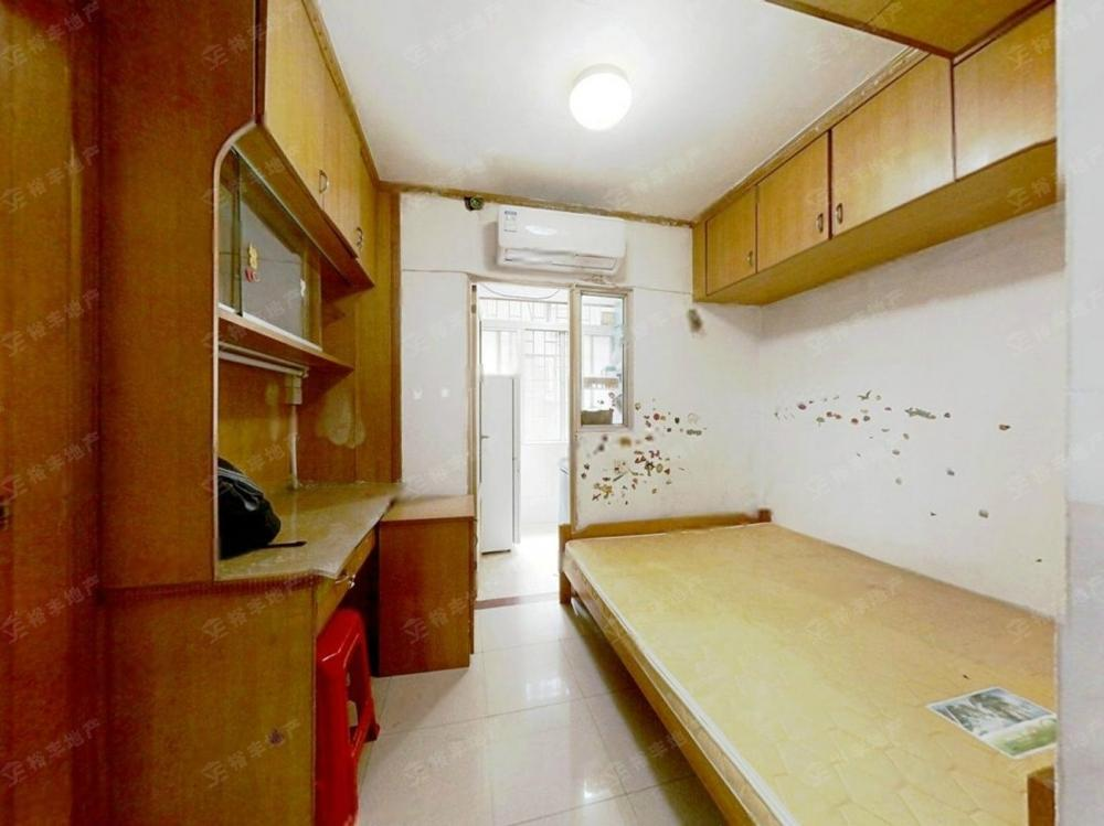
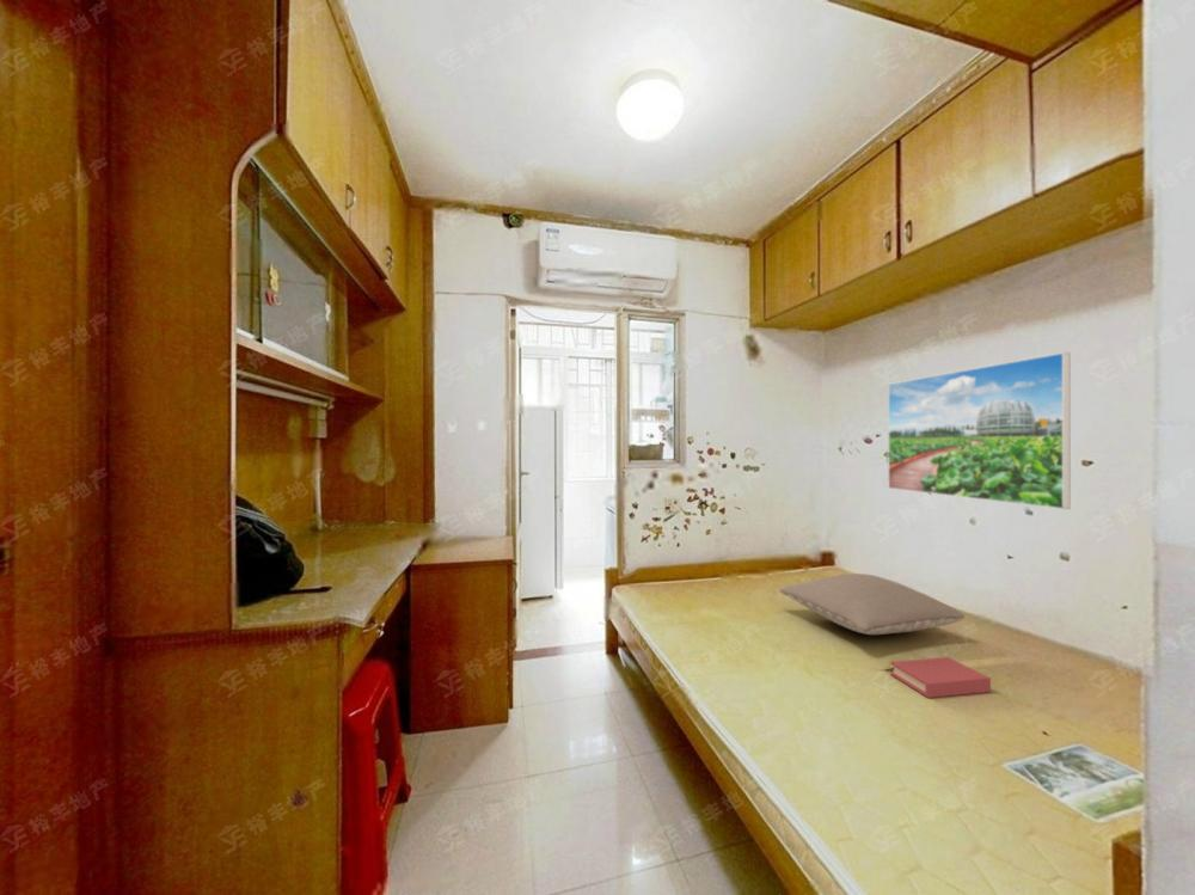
+ book [889,656,992,699]
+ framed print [887,351,1072,510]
+ pillow [778,572,966,636]
